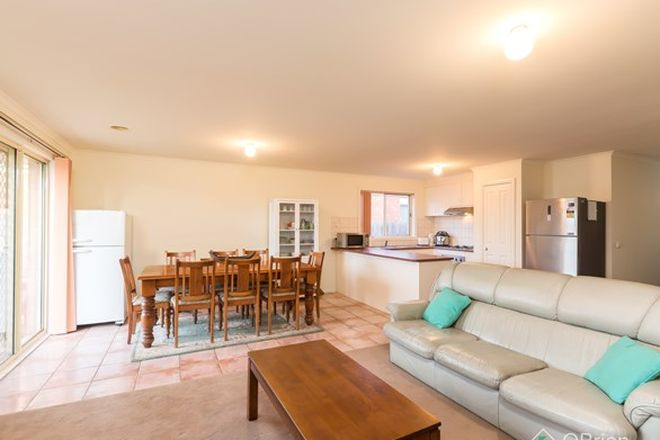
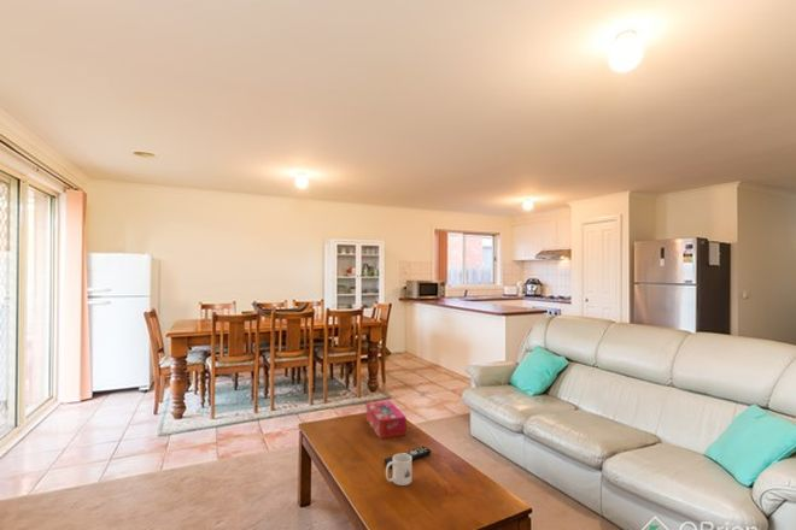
+ remote control [384,444,433,469]
+ tissue box [365,400,408,440]
+ mug [385,452,412,487]
